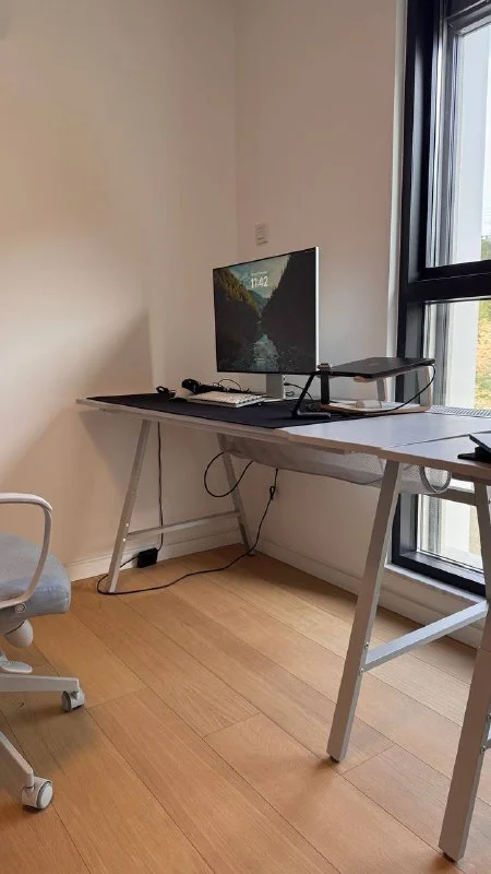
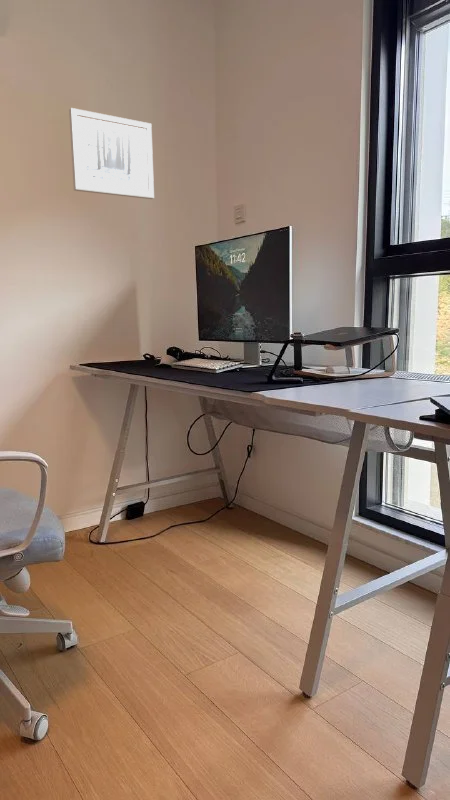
+ wall art [68,107,155,200]
